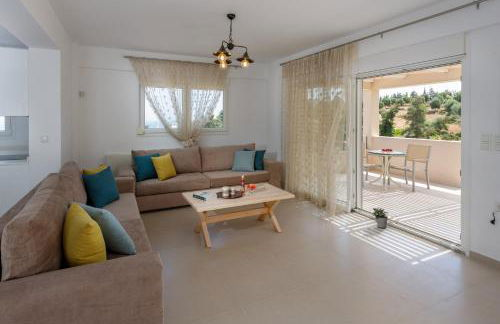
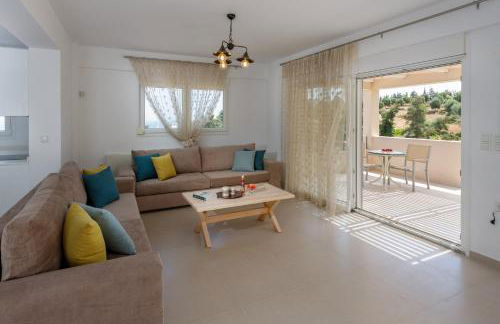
- potted plant [372,206,389,229]
